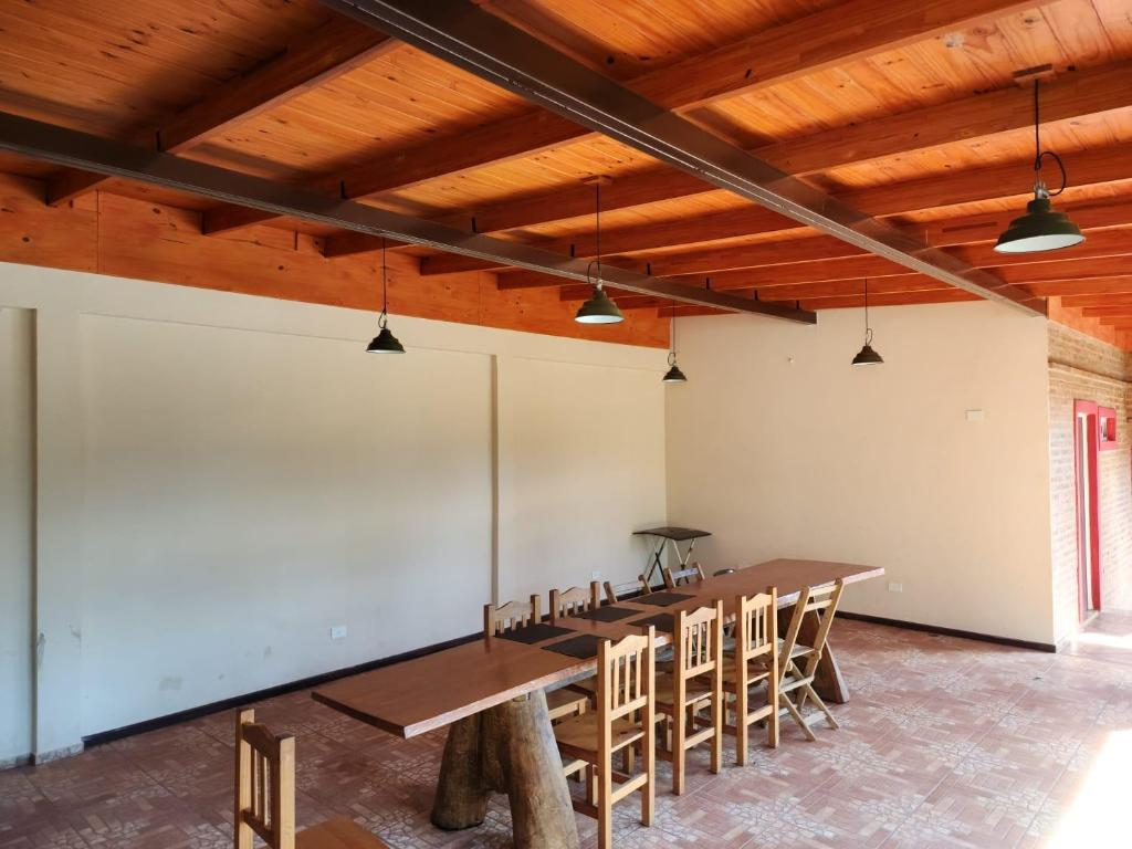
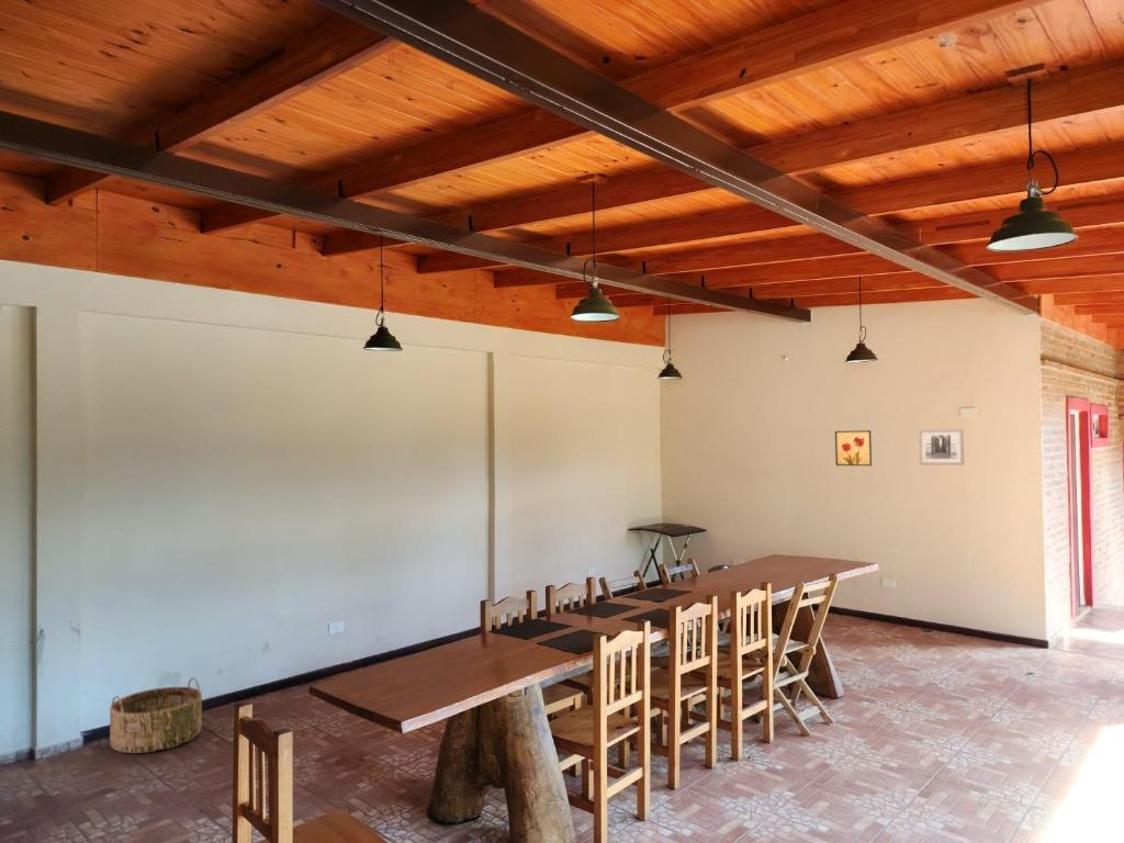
+ wall art [834,429,873,467]
+ wall art [918,428,965,467]
+ basket [109,677,203,754]
